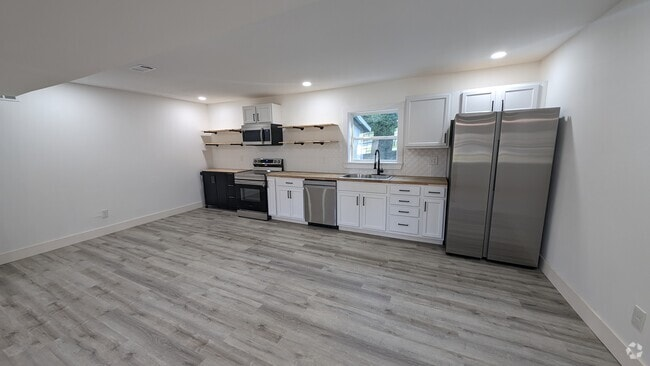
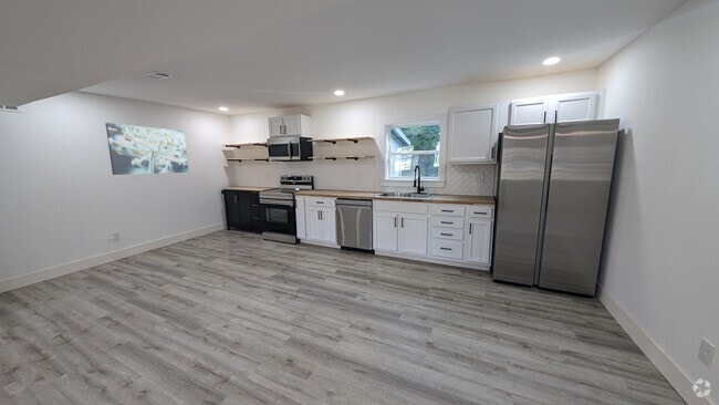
+ wall art [105,122,189,176]
